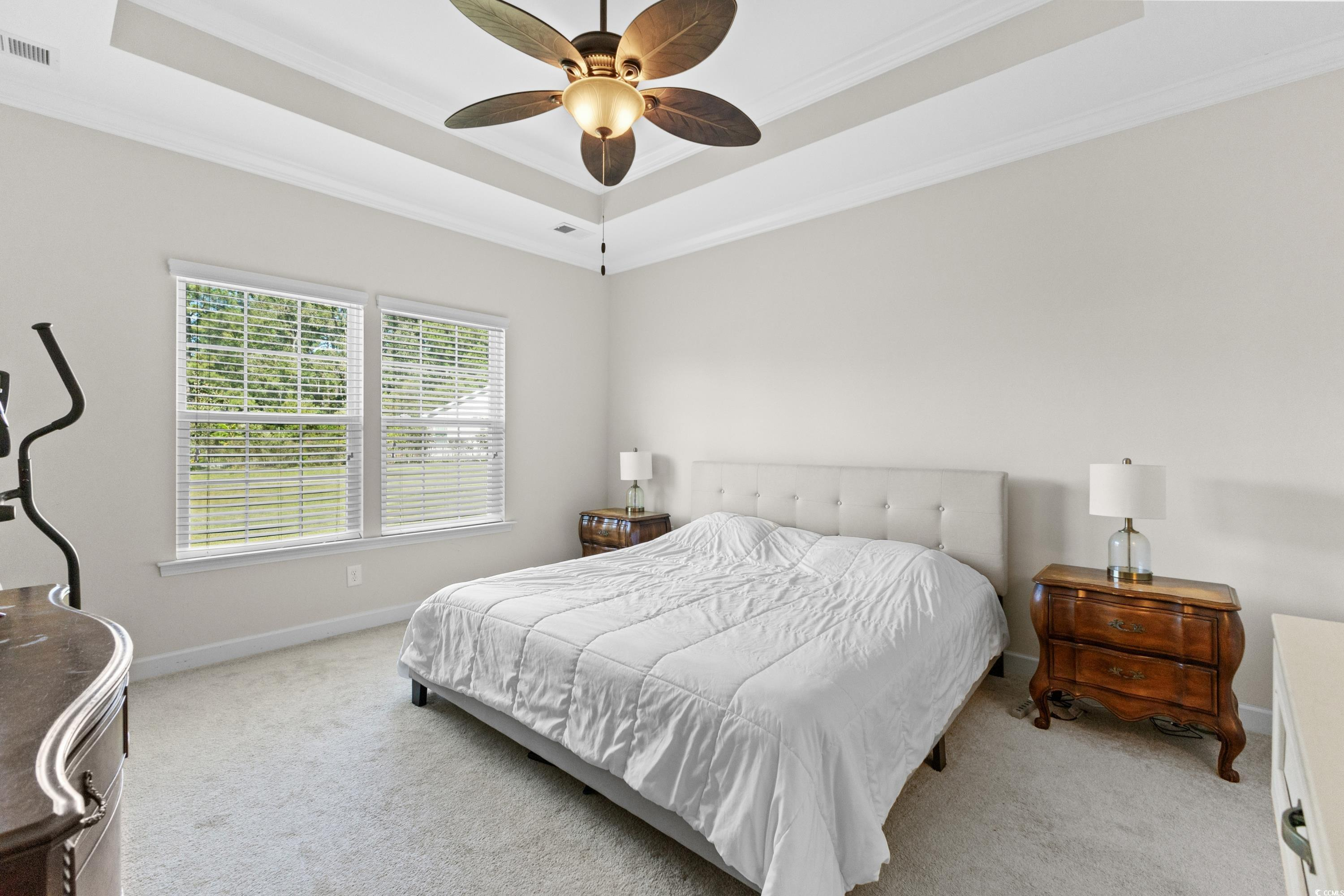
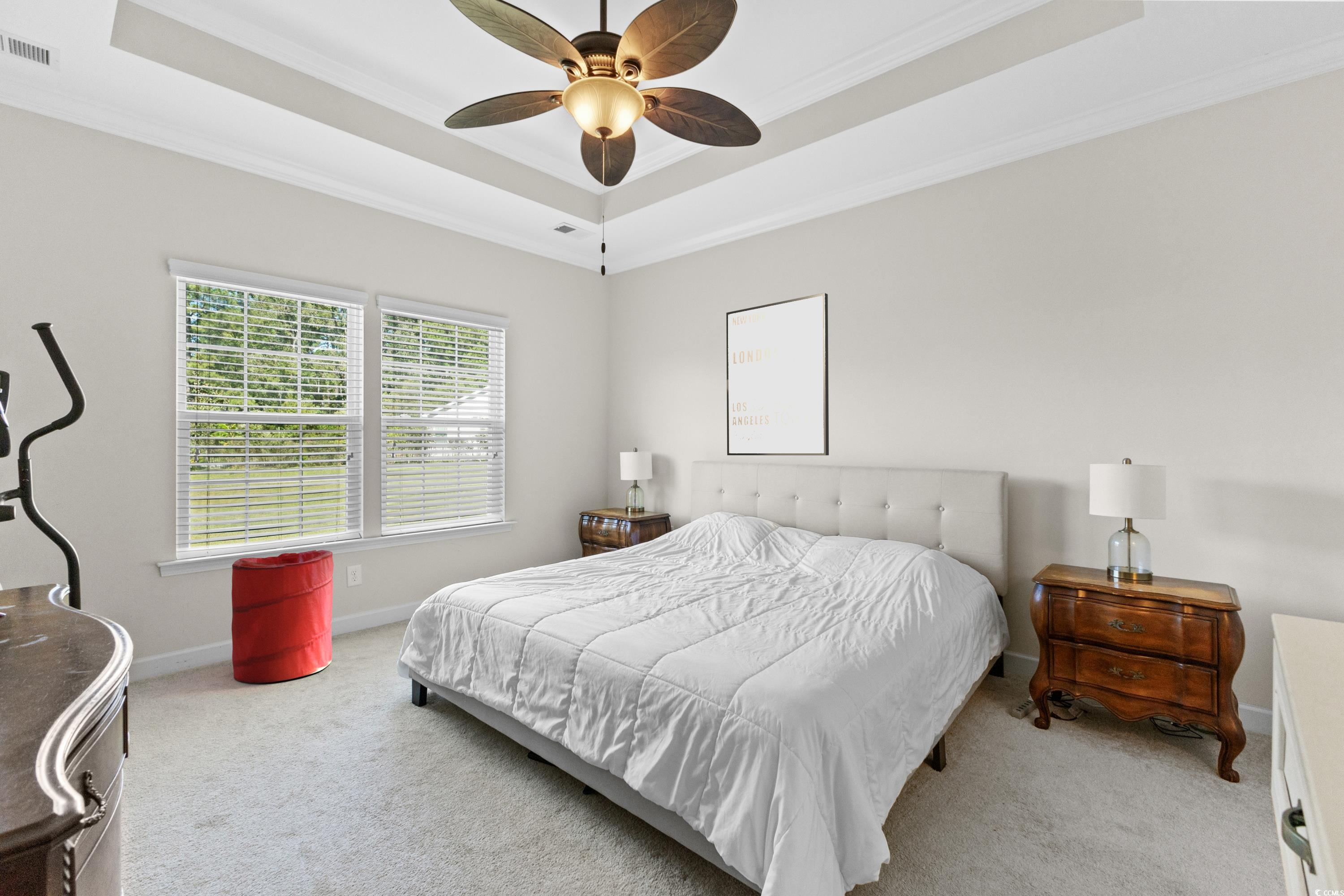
+ wall art [726,293,829,456]
+ laundry hamper [231,550,334,683]
